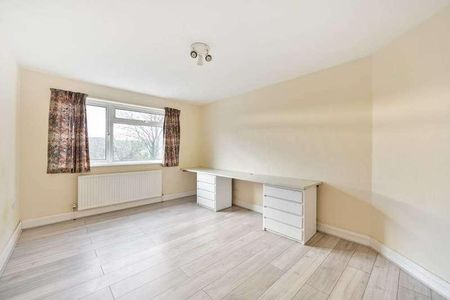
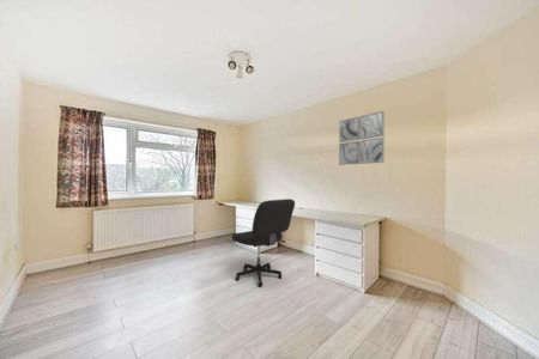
+ office chair [231,197,296,288]
+ wall art [338,110,386,166]
